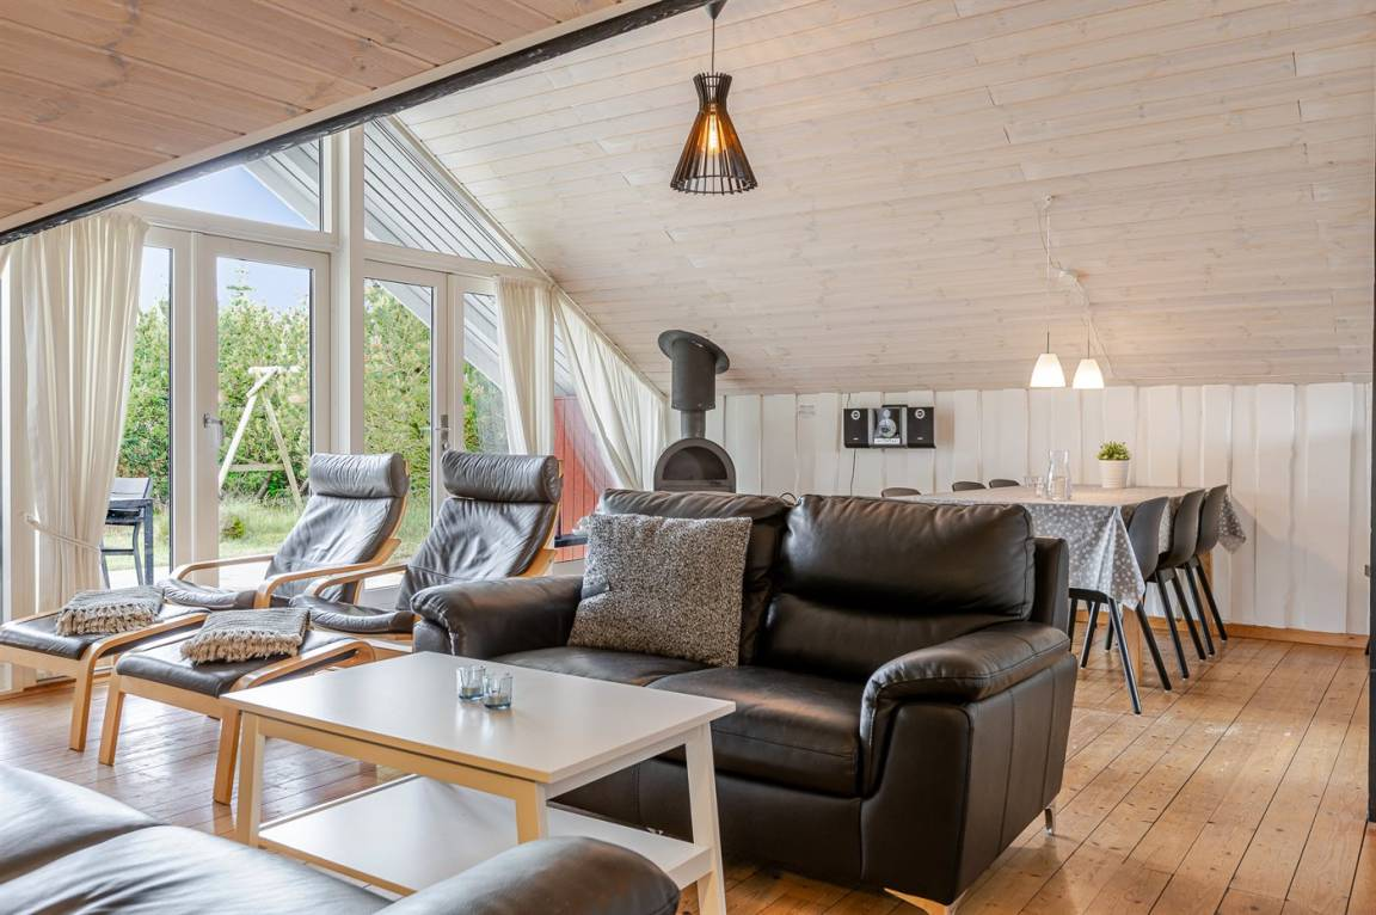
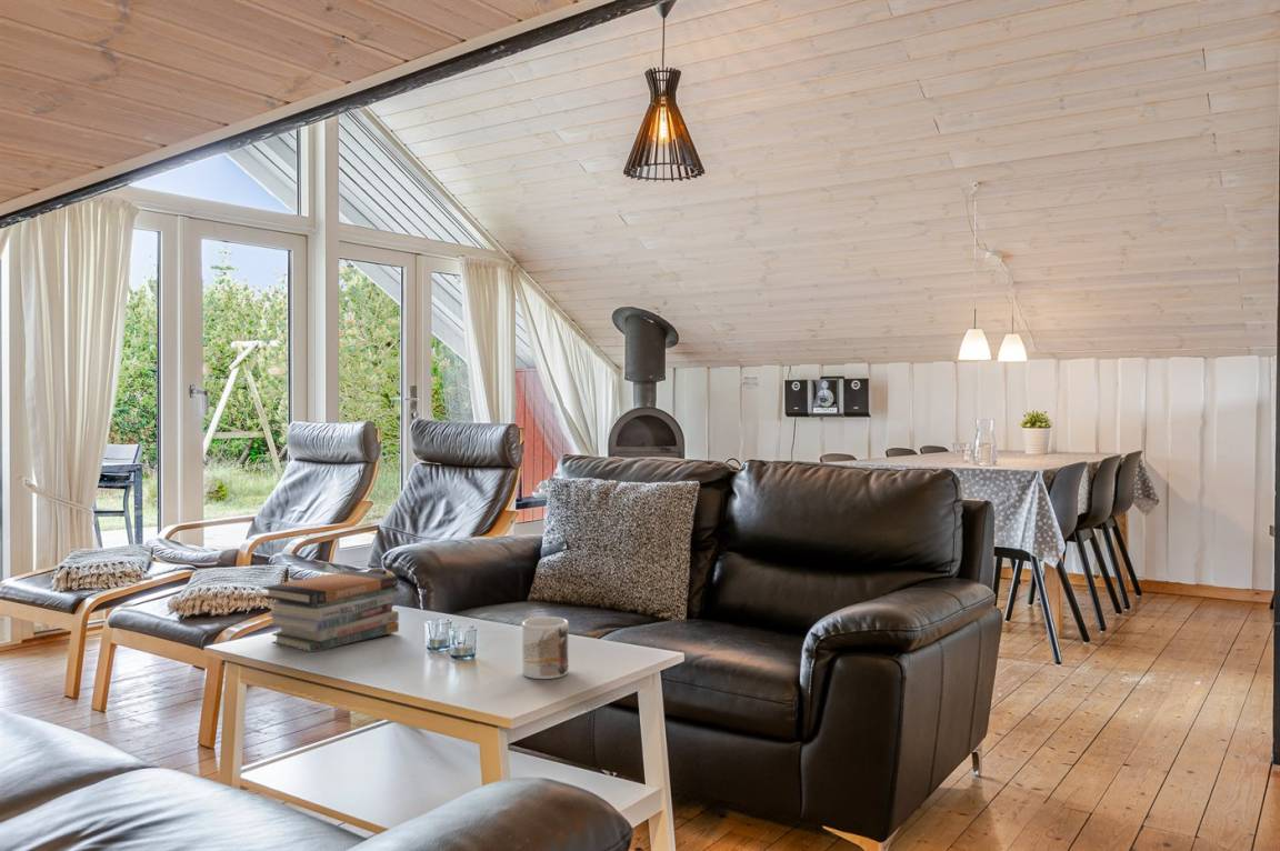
+ mug [521,615,569,680]
+ book stack [262,569,400,653]
